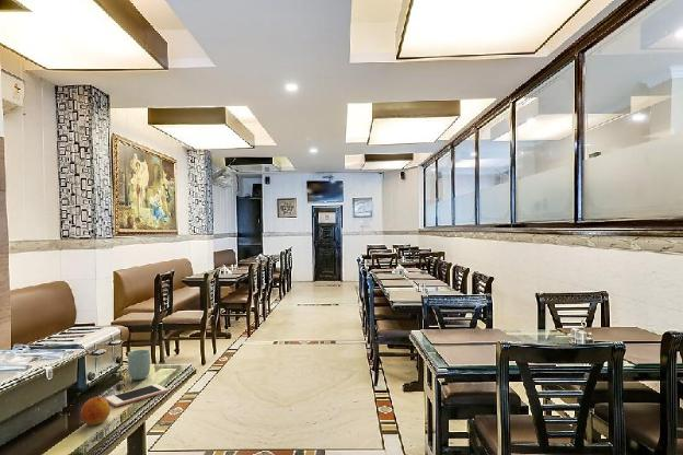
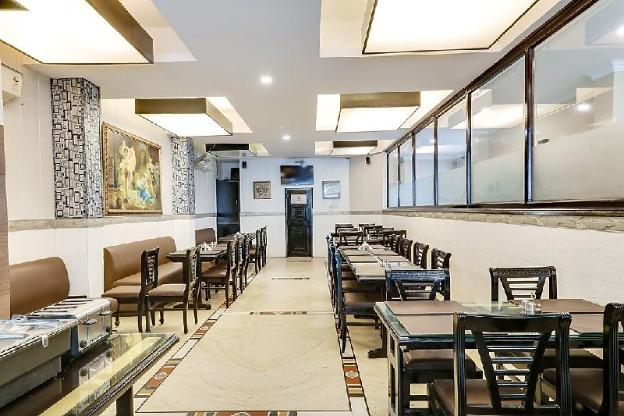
- cell phone [104,383,169,407]
- fruit [80,396,112,425]
- cup [127,349,151,381]
